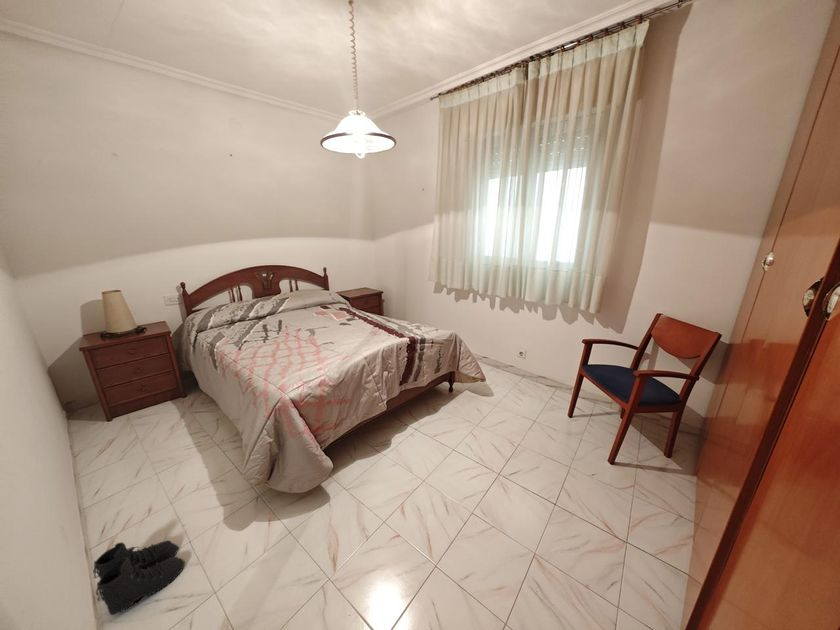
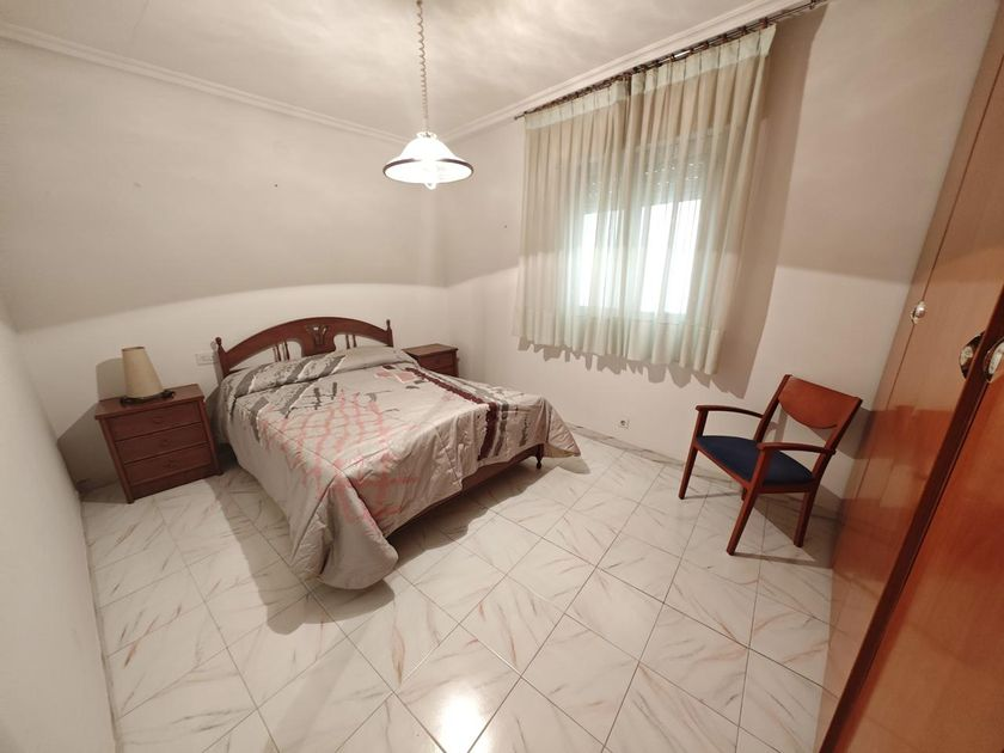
- boots [92,540,186,616]
